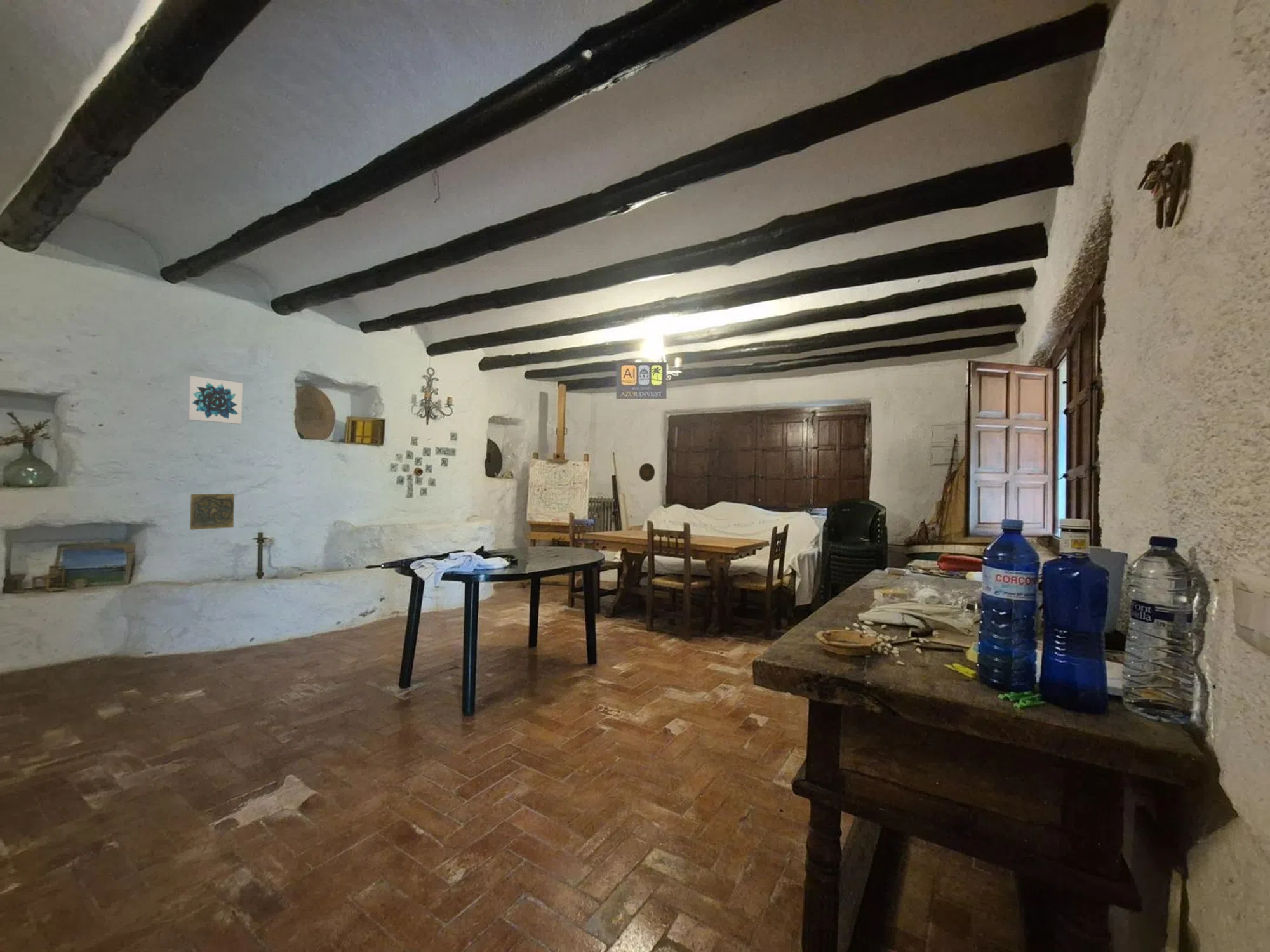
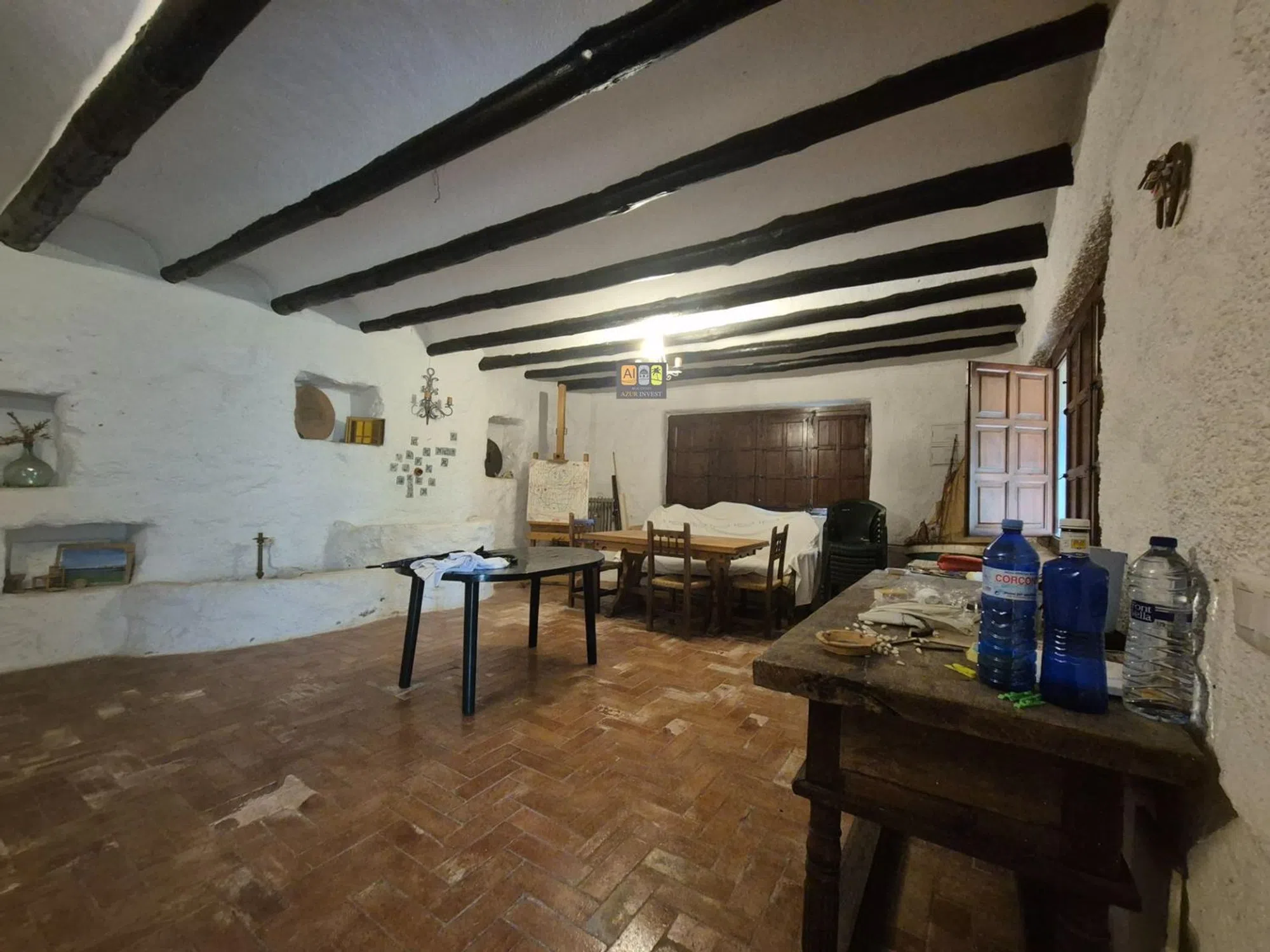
- decorative plate [639,463,655,482]
- wall art [187,375,243,425]
- decorative tile [189,493,235,531]
